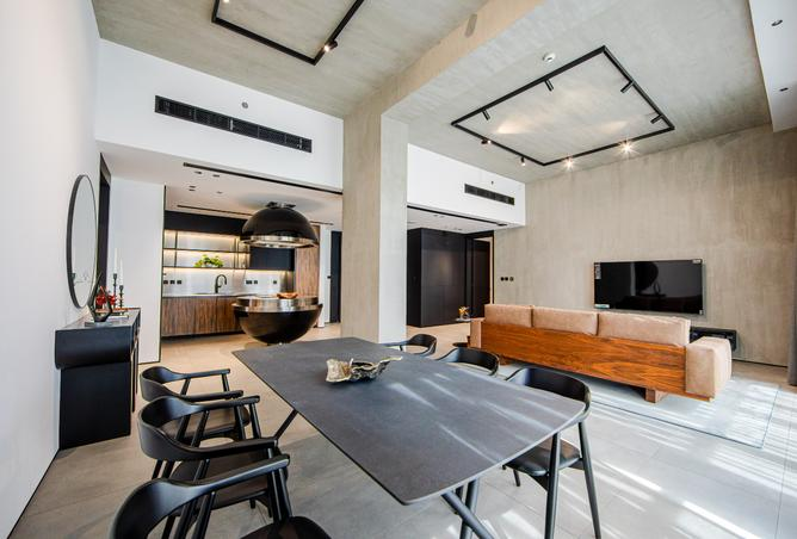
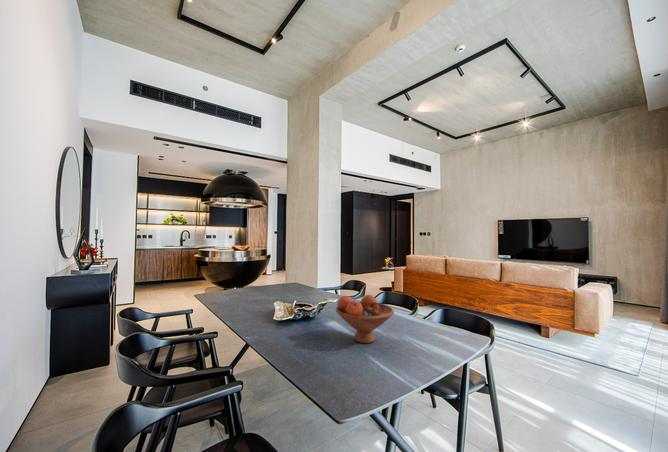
+ fruit bowl [335,294,395,344]
